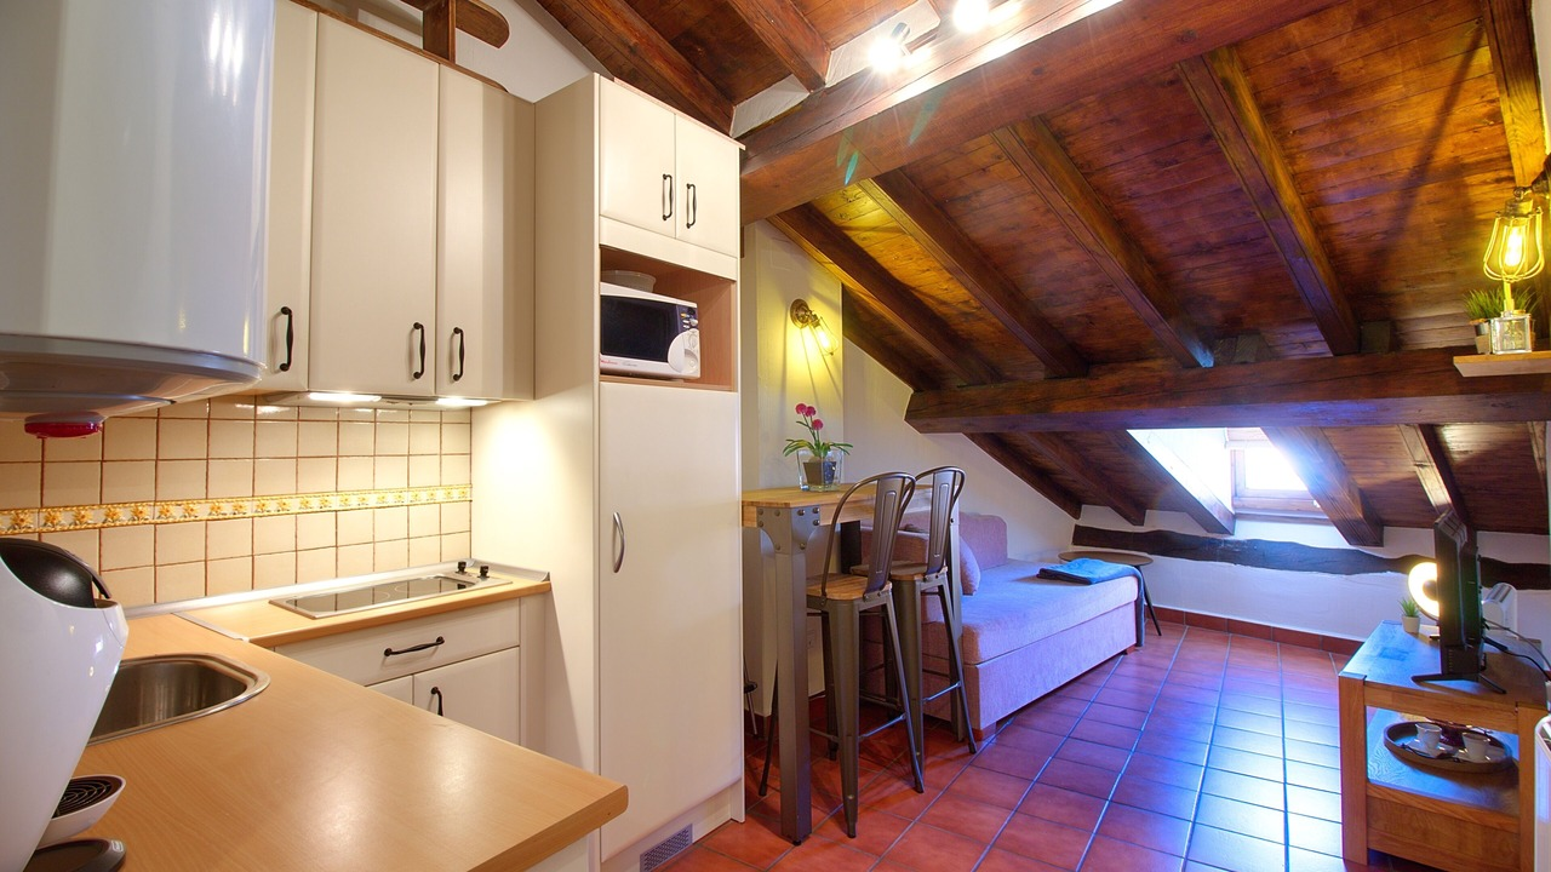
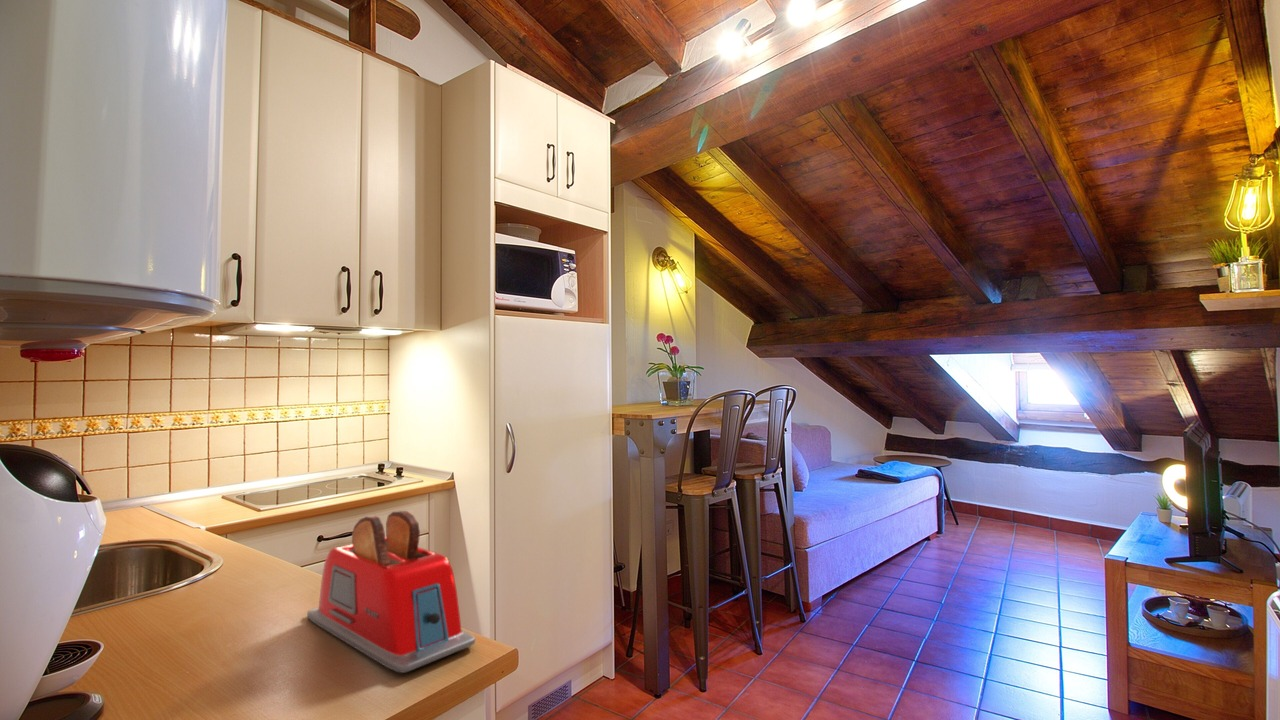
+ toaster [306,509,476,674]
